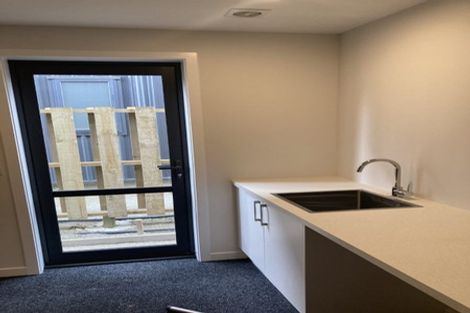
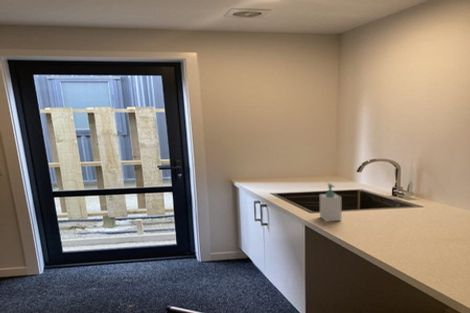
+ soap bottle [319,182,342,223]
